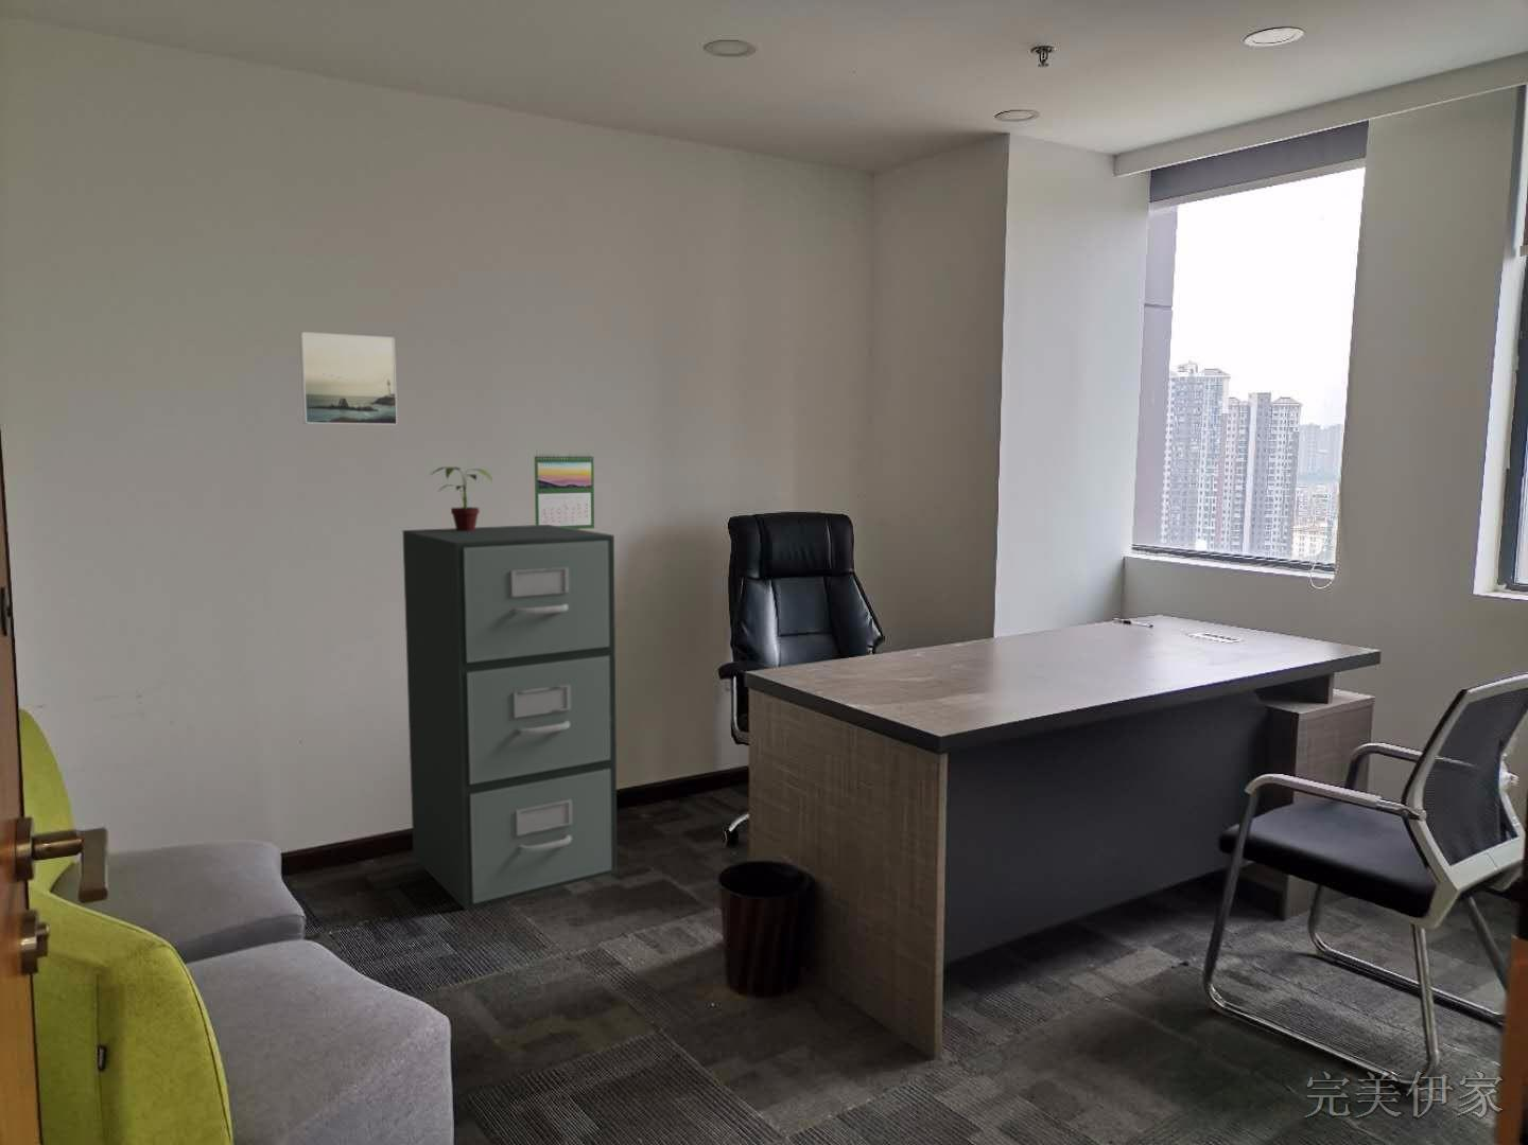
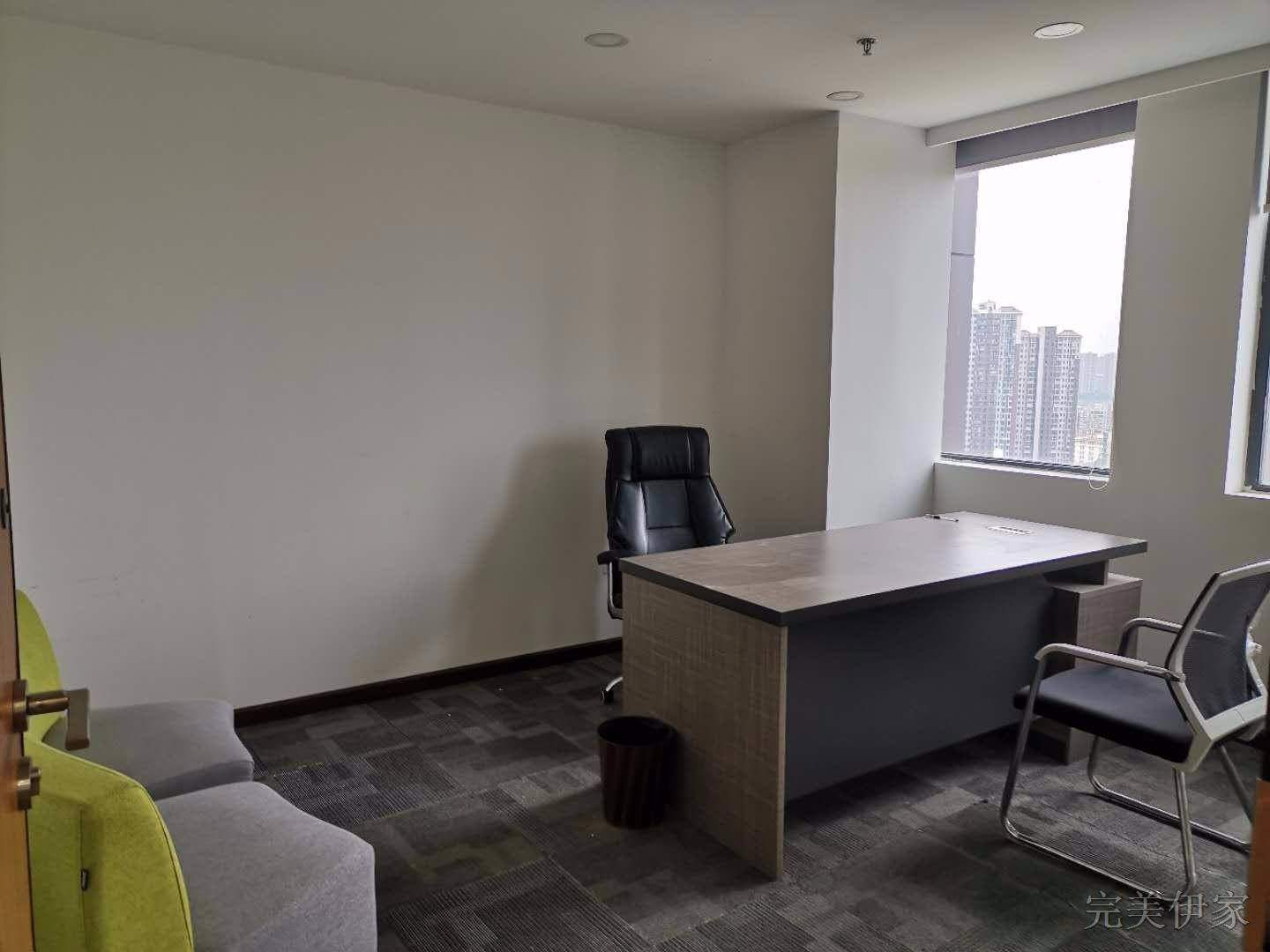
- potted plant [427,465,494,532]
- filing cabinet [401,523,618,910]
- calendar [534,452,596,530]
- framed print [300,331,399,426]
